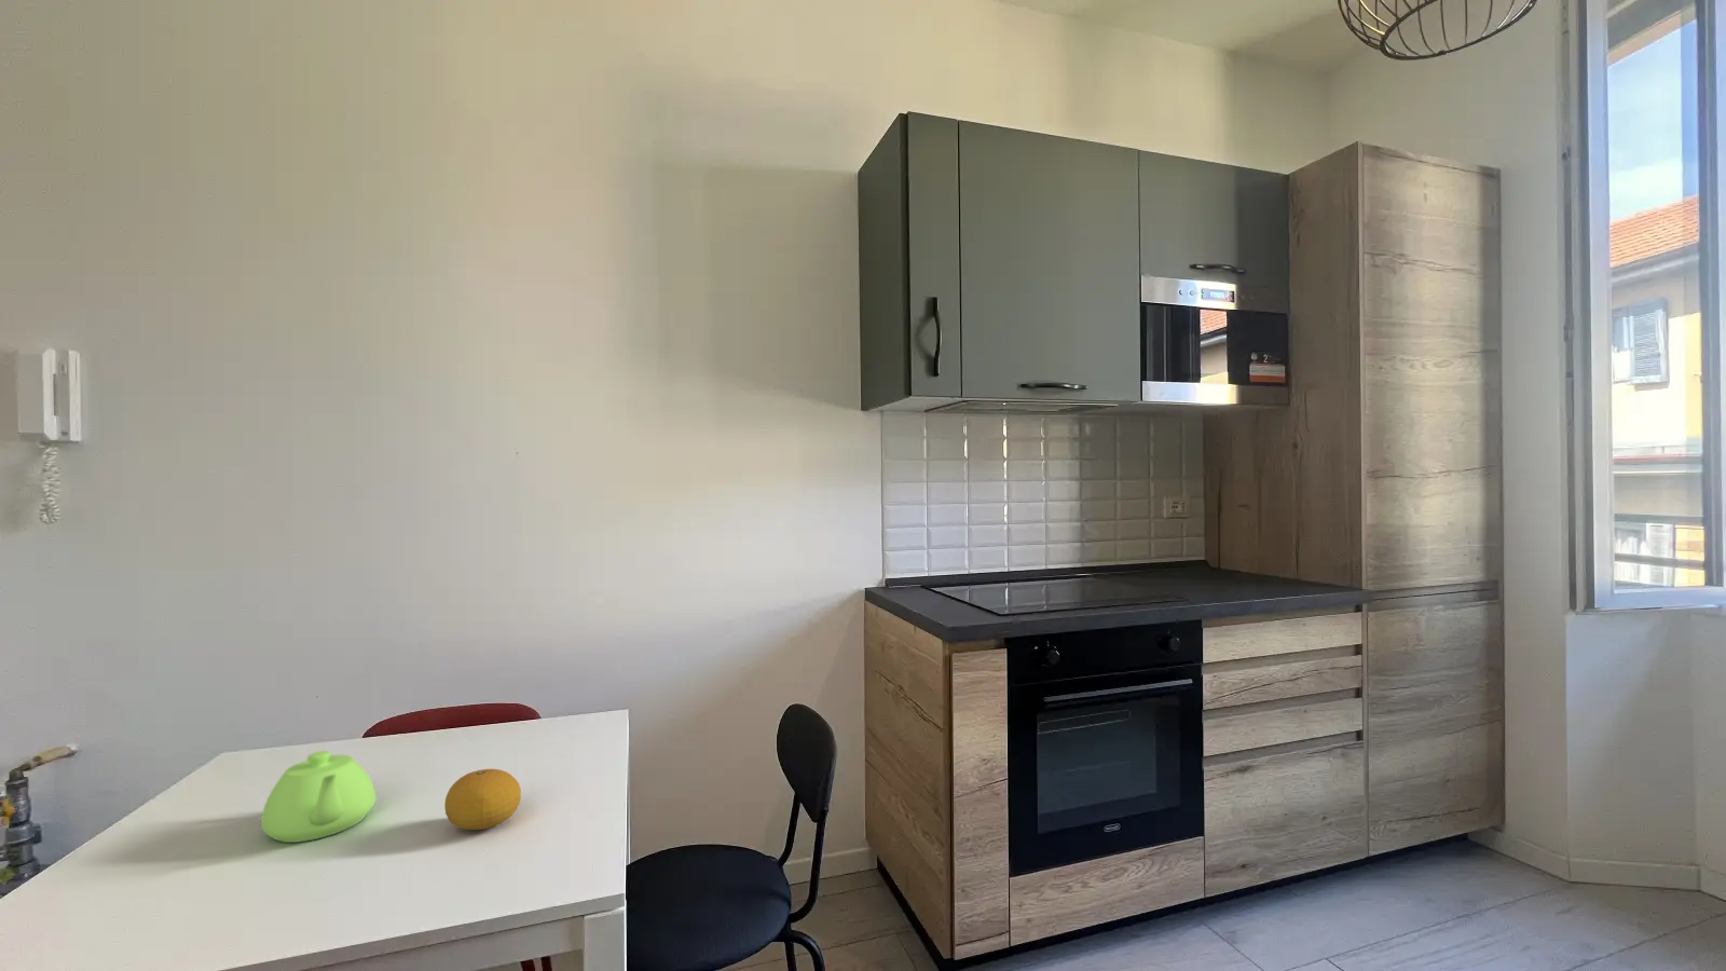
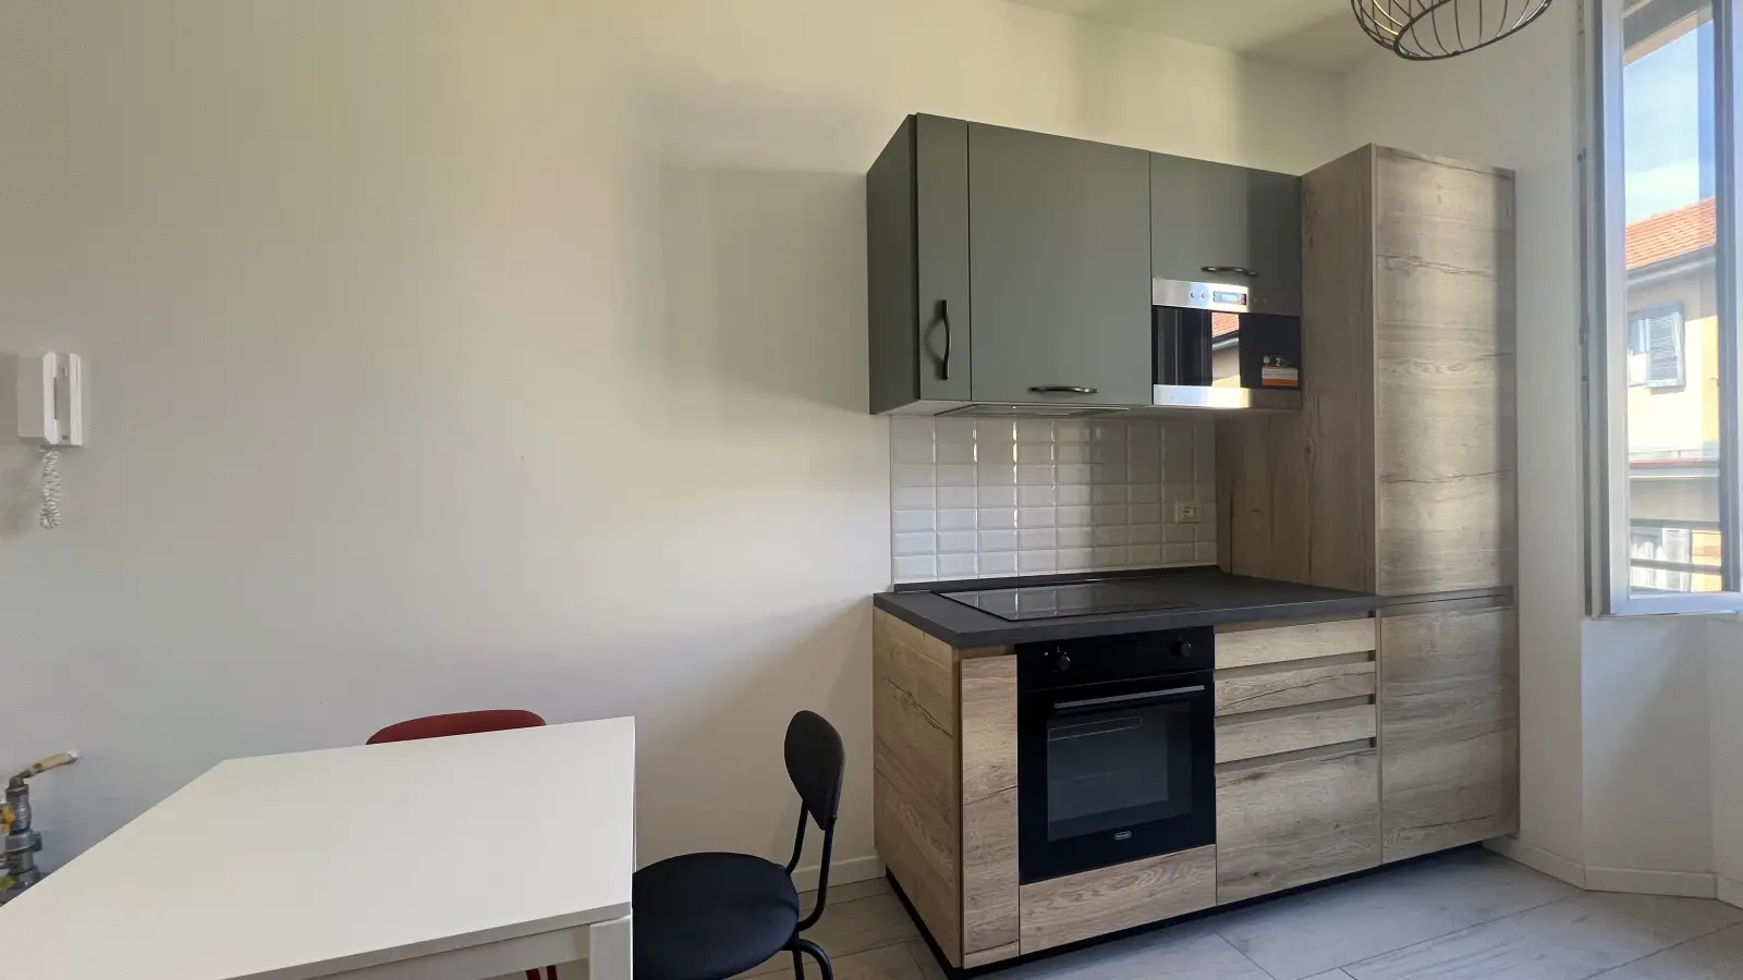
- teapot [260,749,377,844]
- fruit [443,768,522,831]
